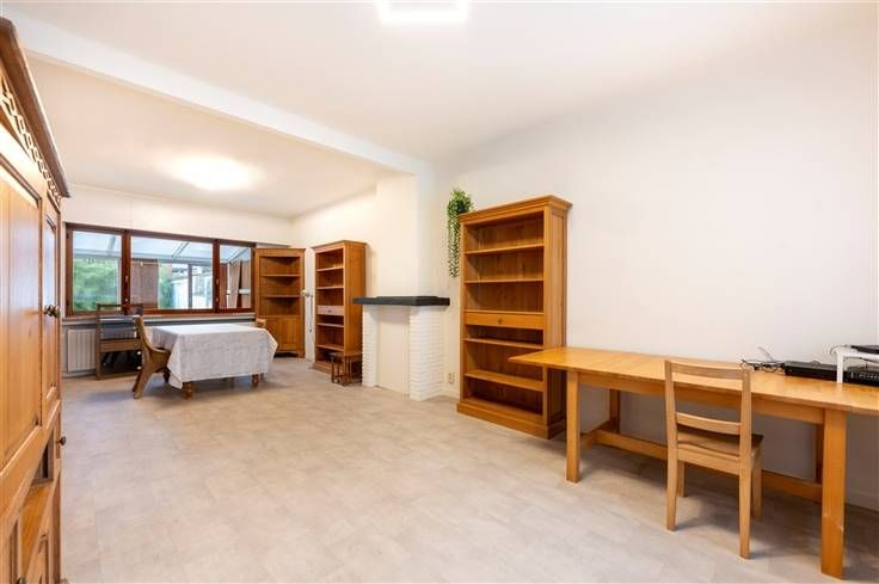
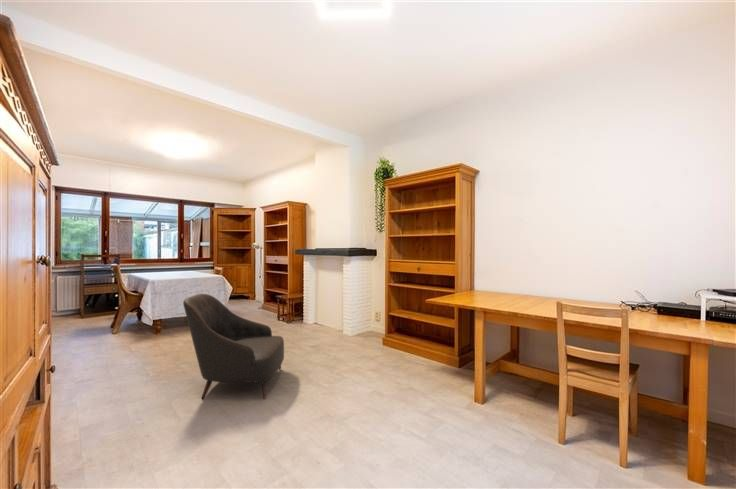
+ leather [182,293,285,400]
